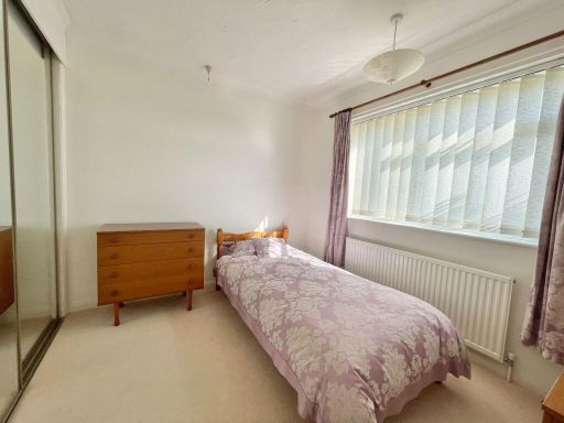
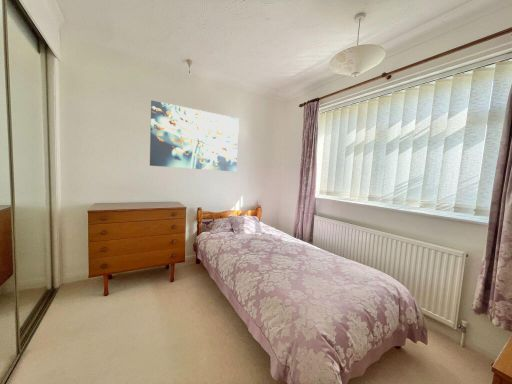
+ wall art [149,100,240,172]
